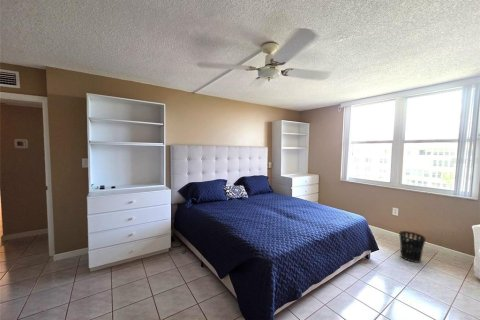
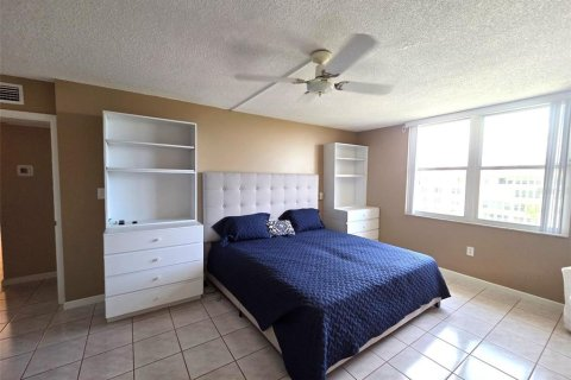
- wastebasket [398,230,427,264]
